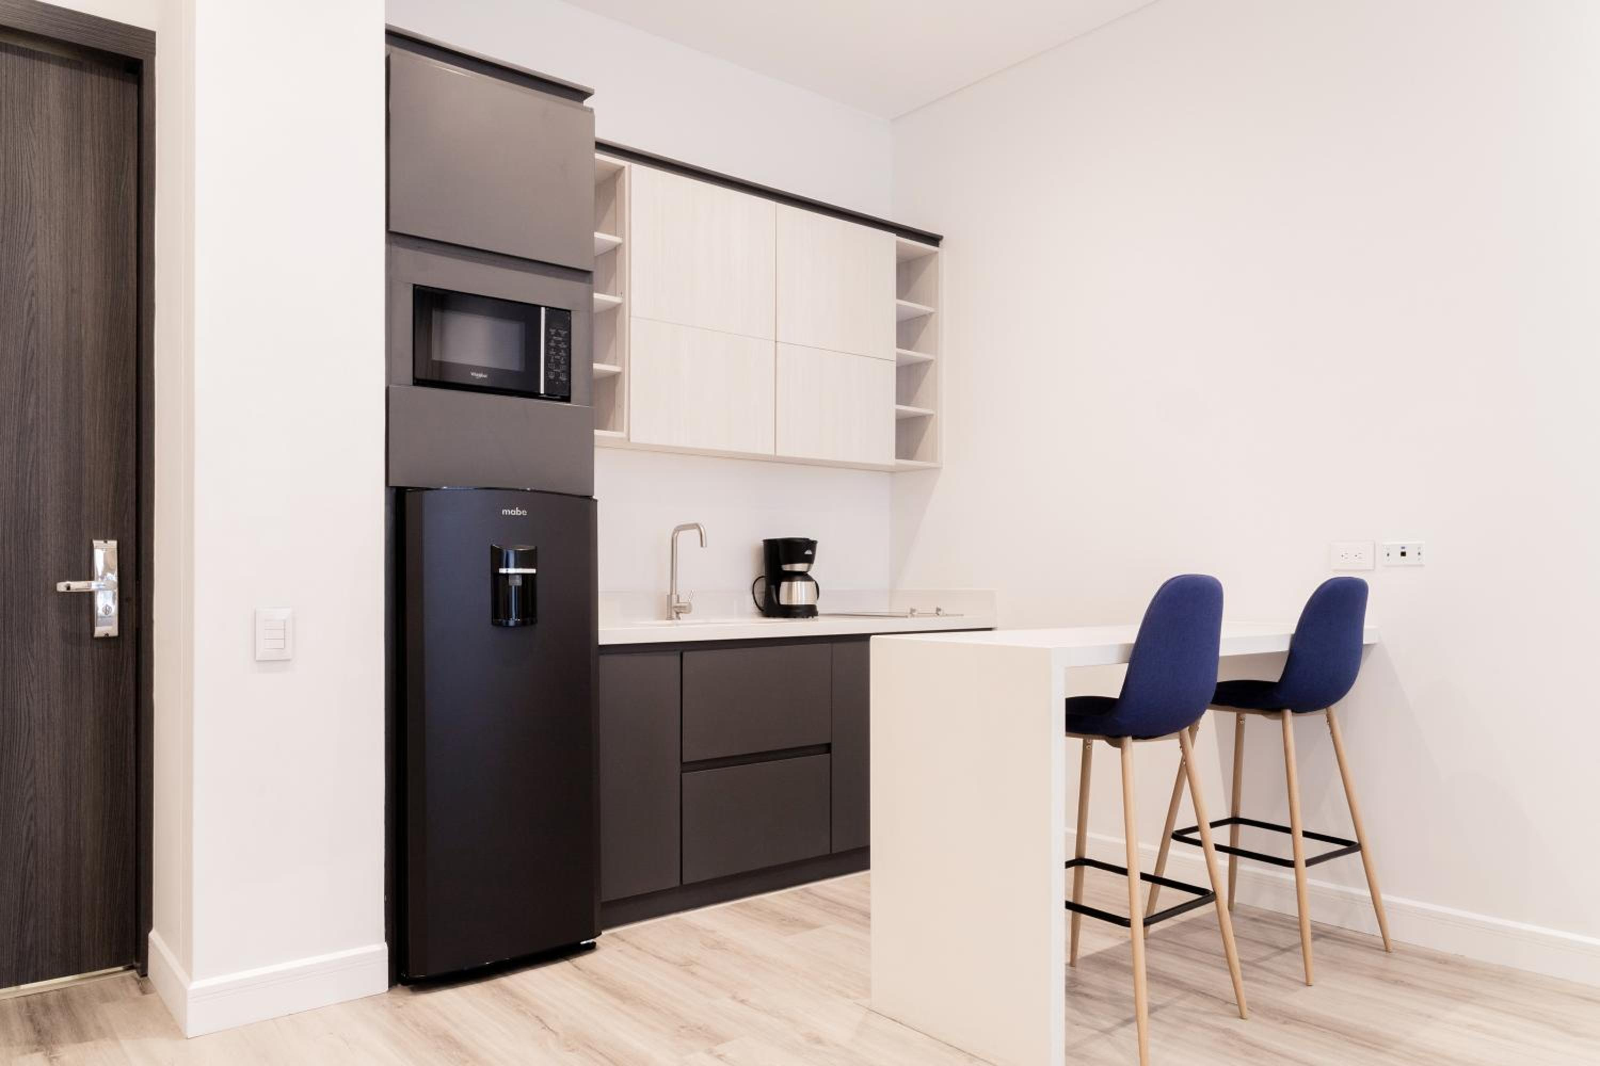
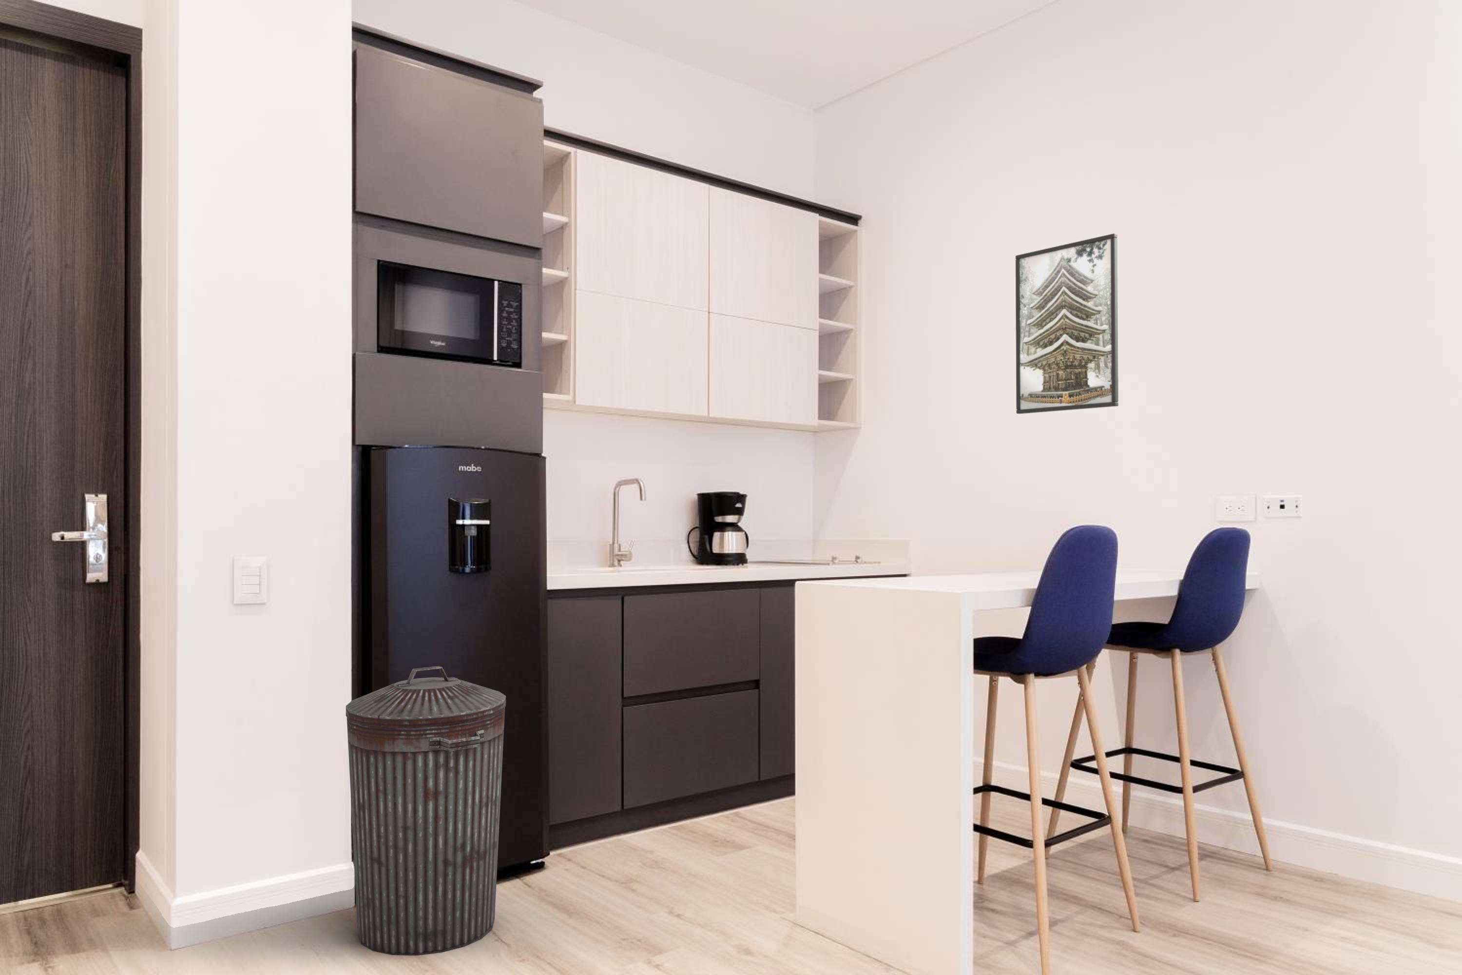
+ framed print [1015,233,1119,415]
+ trash can [346,666,506,957]
